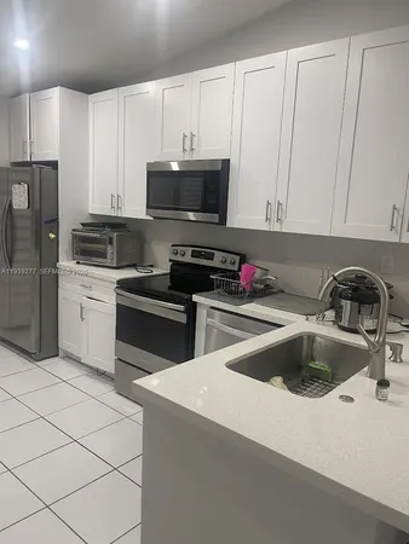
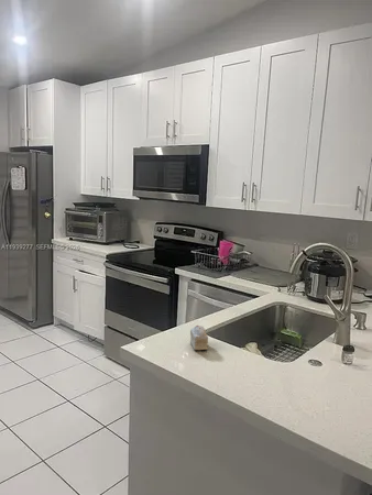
+ cake slice [189,324,209,351]
